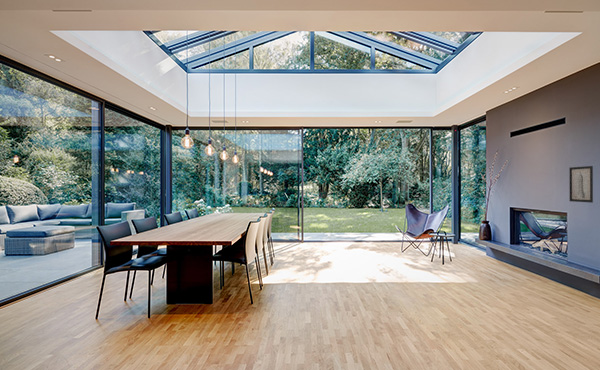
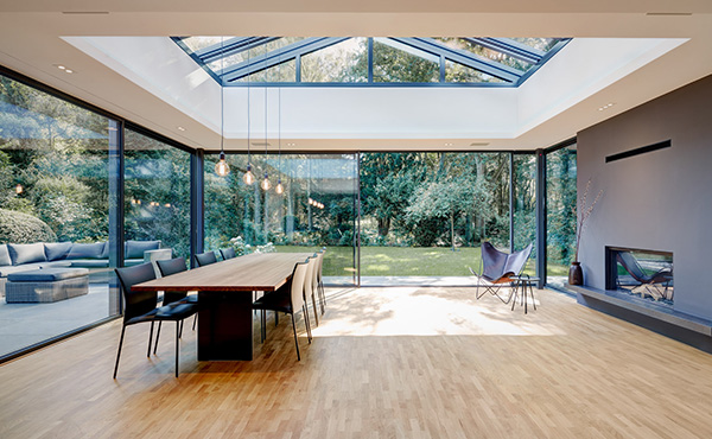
- wall art [568,165,594,204]
